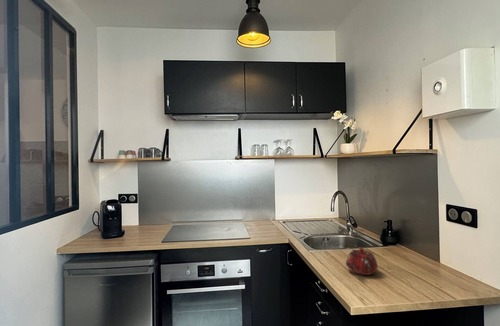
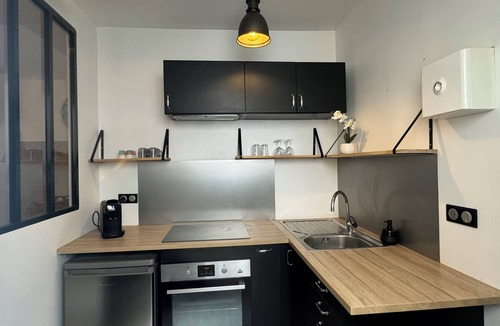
- teapot [345,246,379,276]
